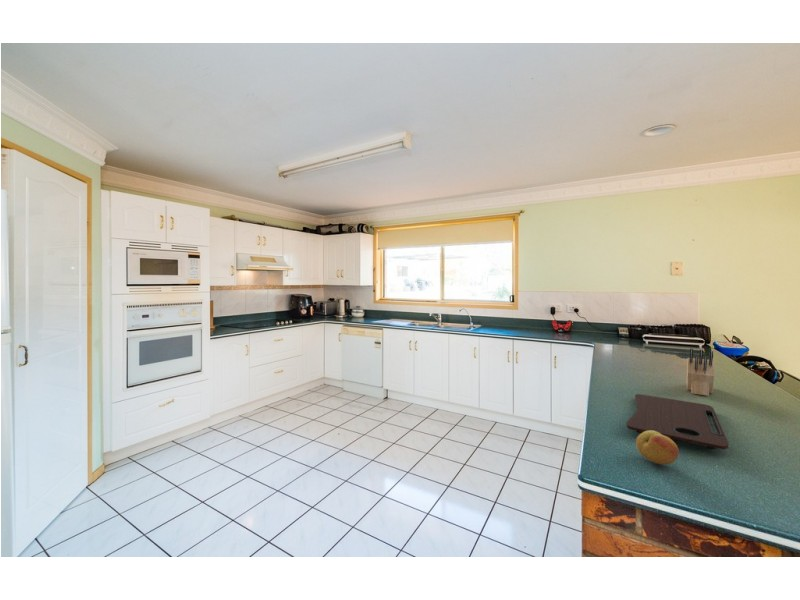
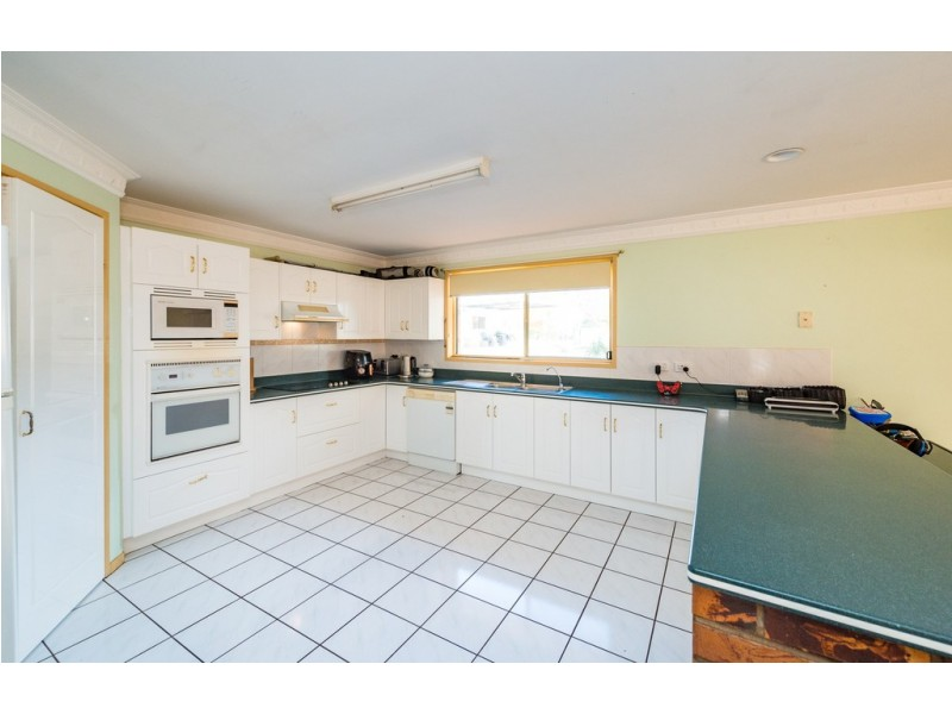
- knife block [686,347,715,397]
- cutting board [625,393,729,450]
- fruit [635,430,680,465]
